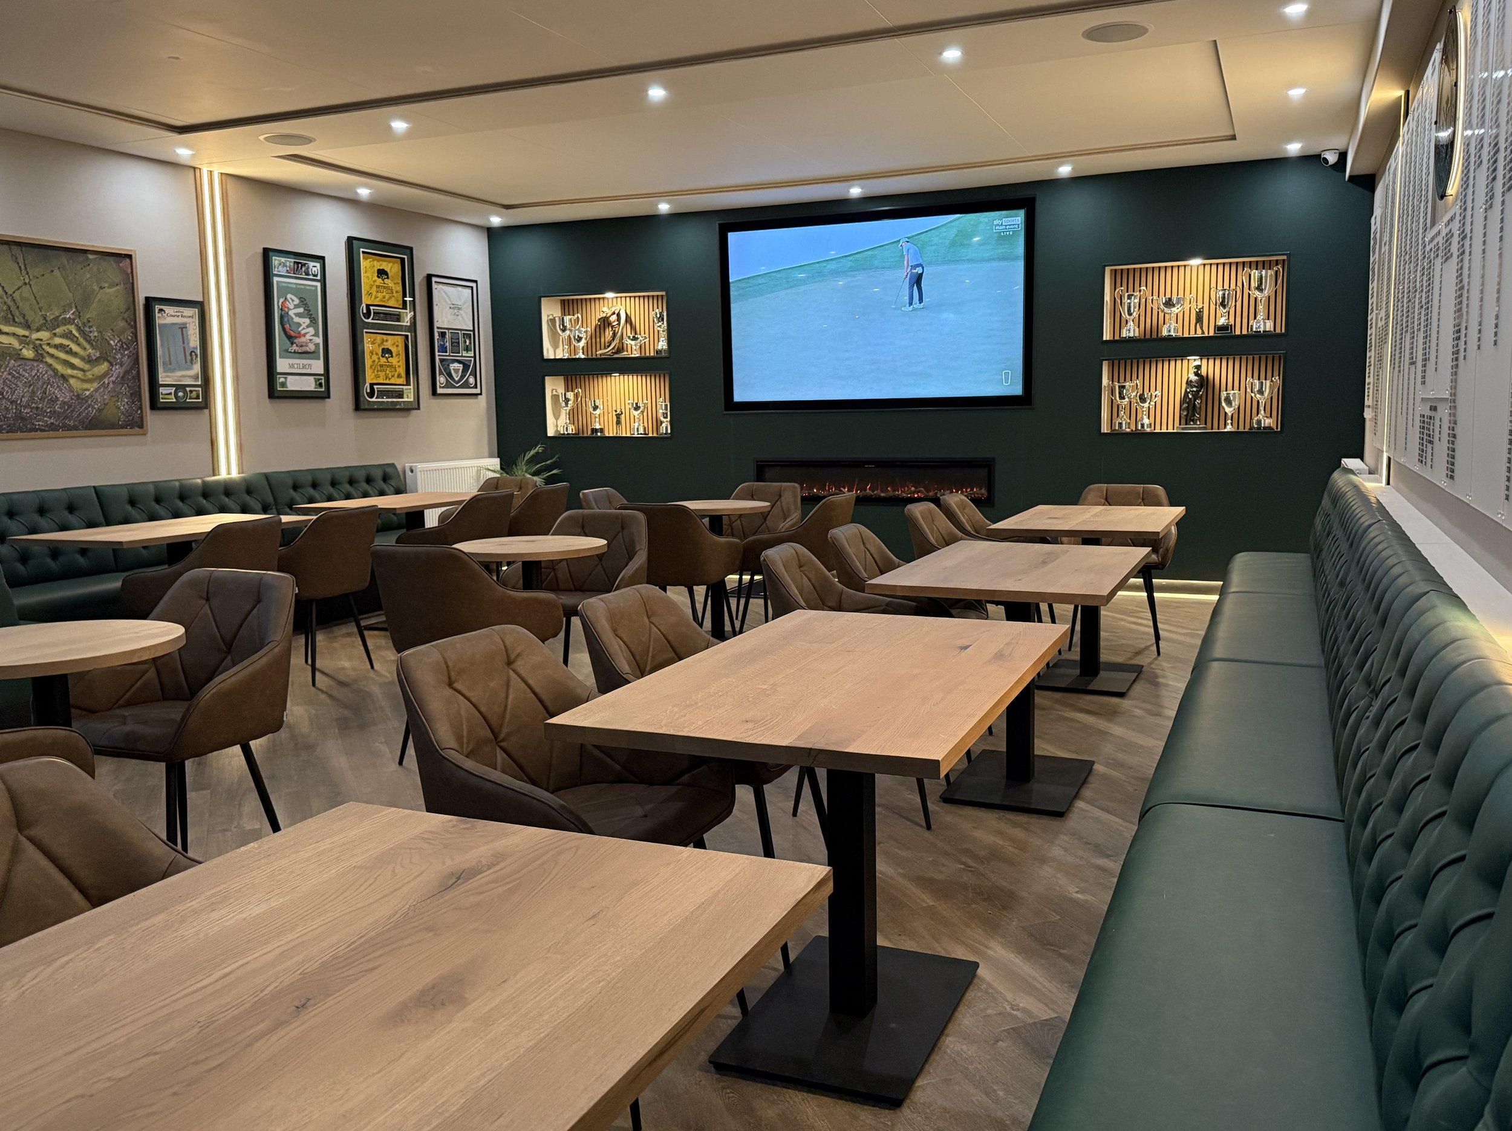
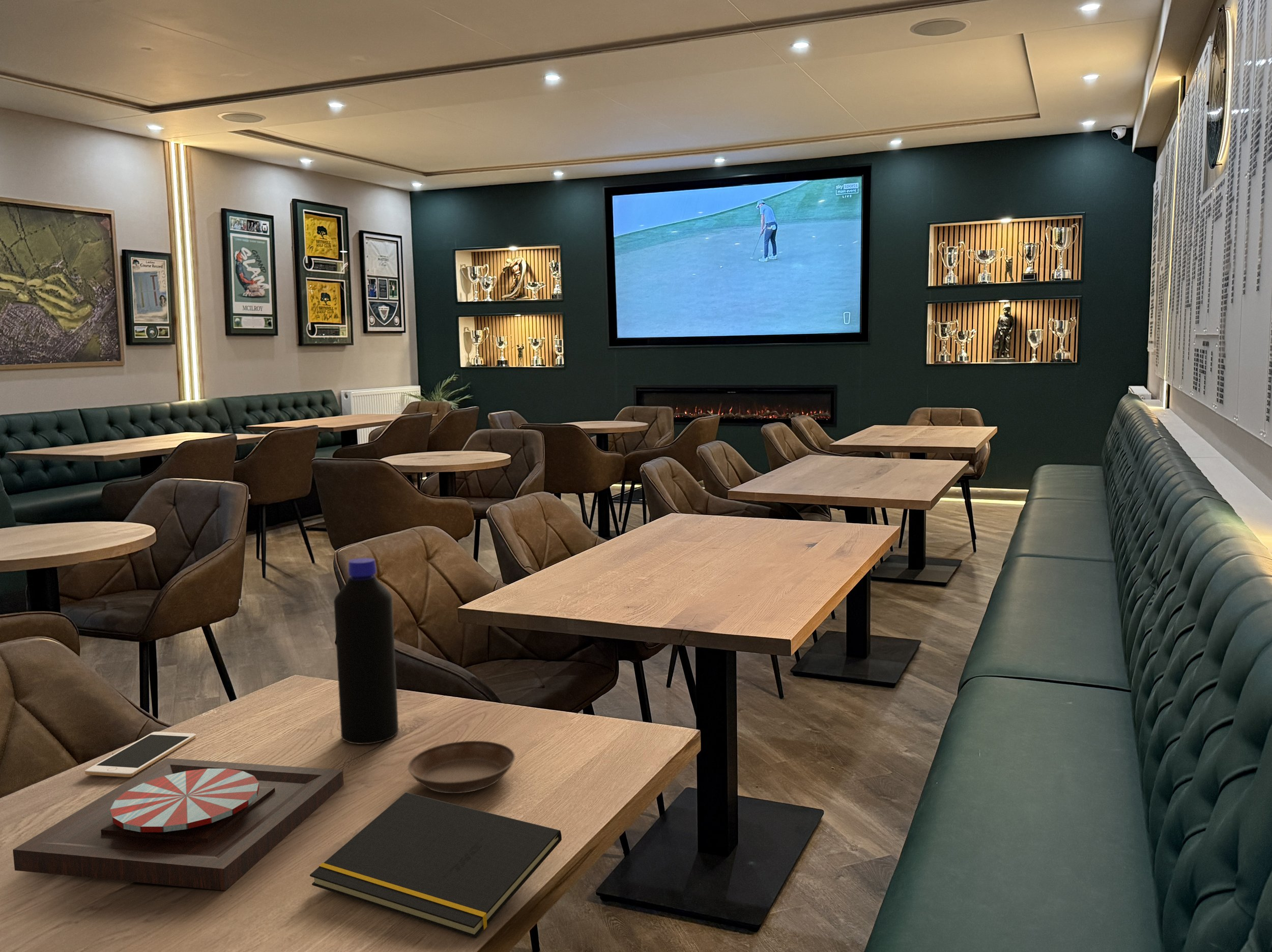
+ saucer [408,740,516,794]
+ plate [12,758,344,891]
+ bottle [333,558,399,745]
+ cell phone [84,731,196,777]
+ notepad [309,792,562,938]
